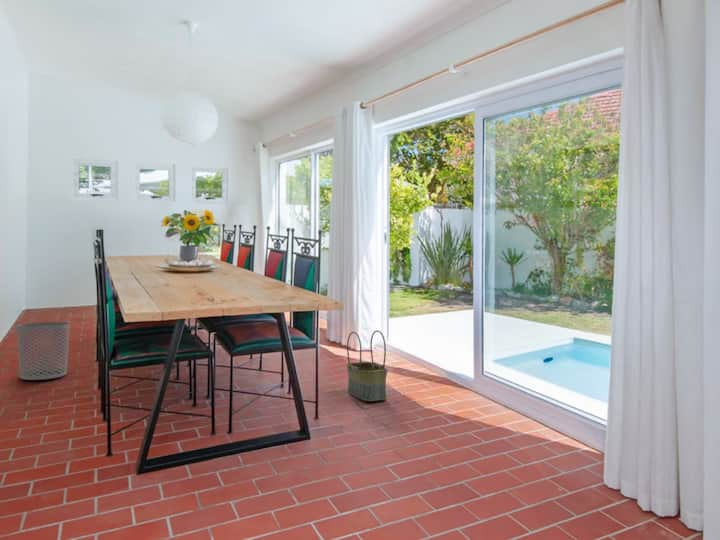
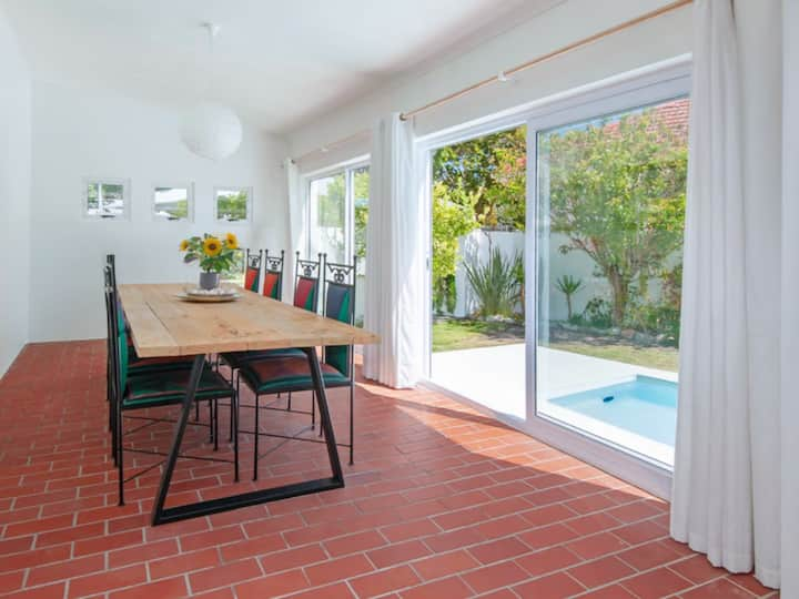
- basket [346,329,388,402]
- waste bin [16,321,70,381]
